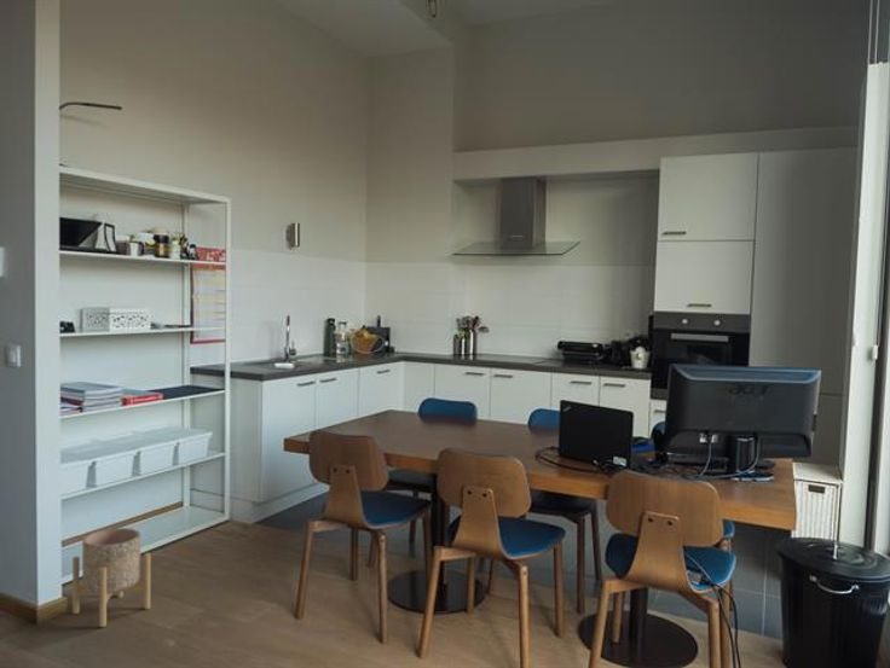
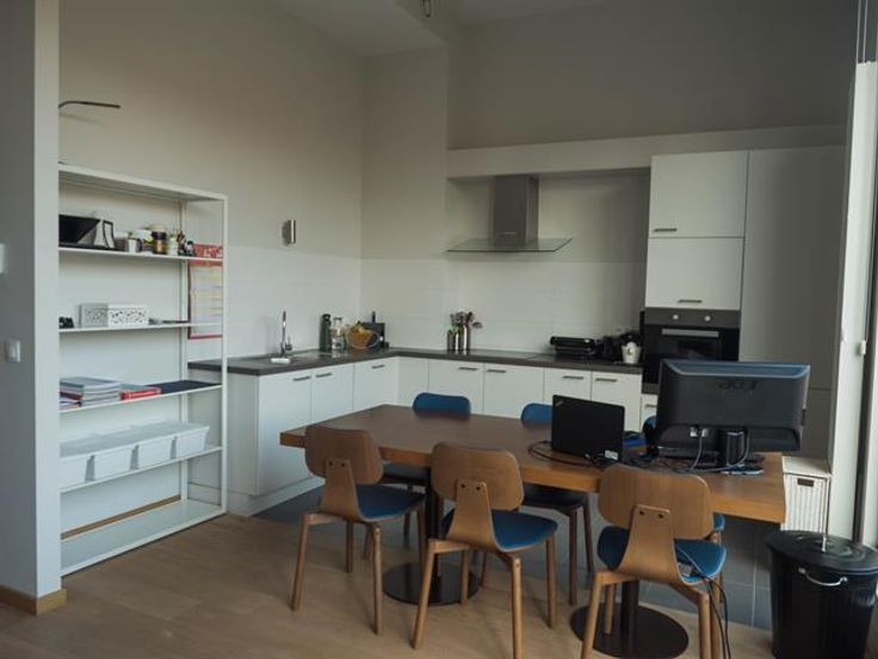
- planter [71,527,151,628]
